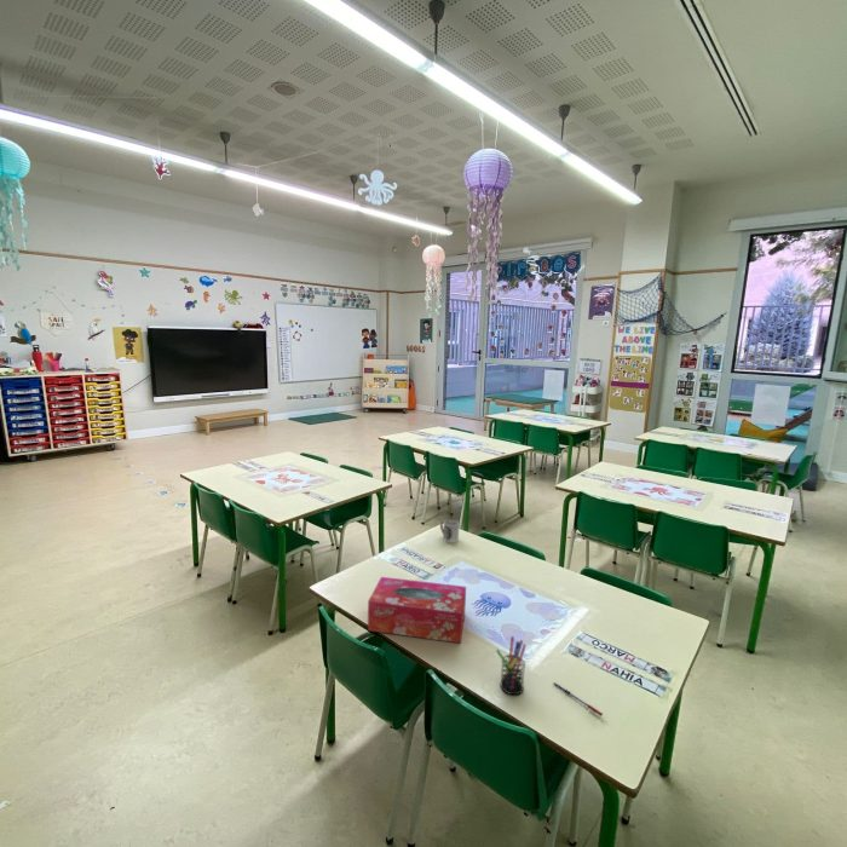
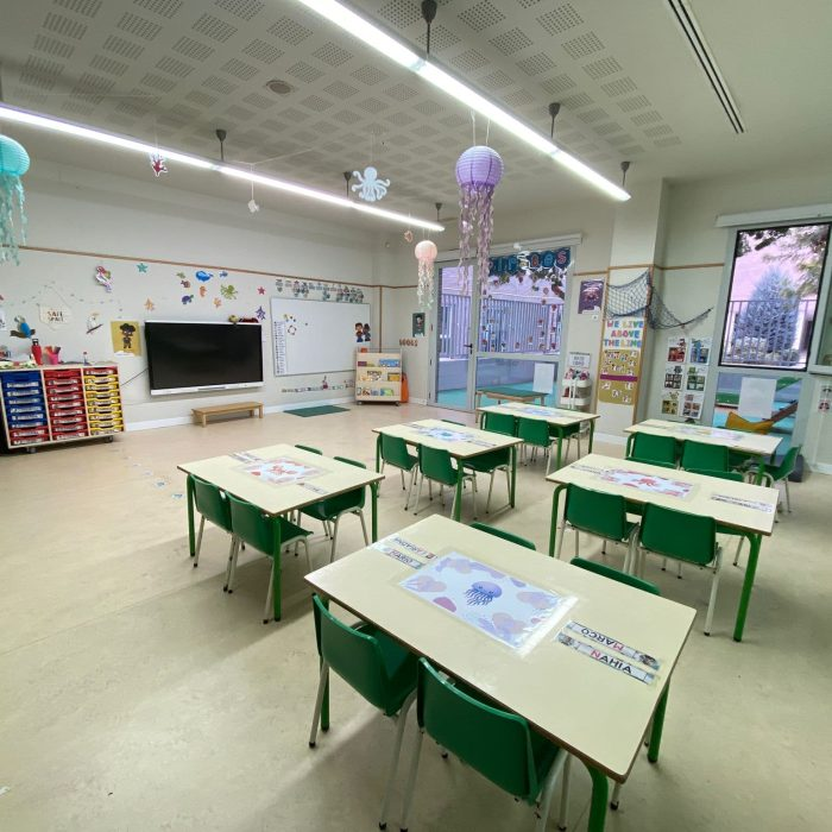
- tissue box [367,576,467,644]
- pen holder [495,635,528,696]
- cup [439,519,461,544]
- pen [552,681,604,718]
